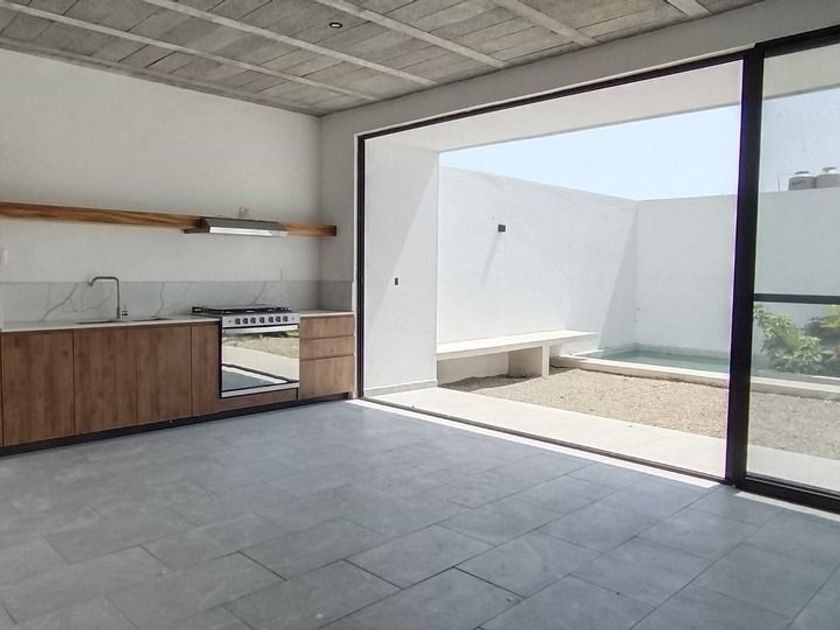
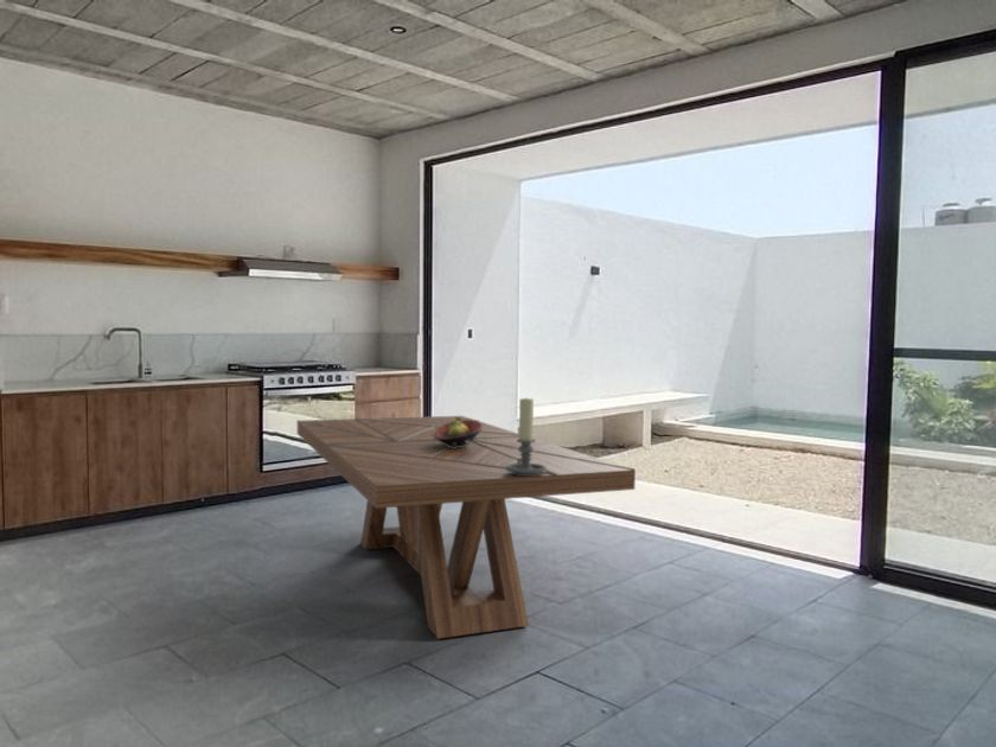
+ candle holder [505,397,547,475]
+ fruit bowl [433,415,483,448]
+ dining table [296,415,637,640]
